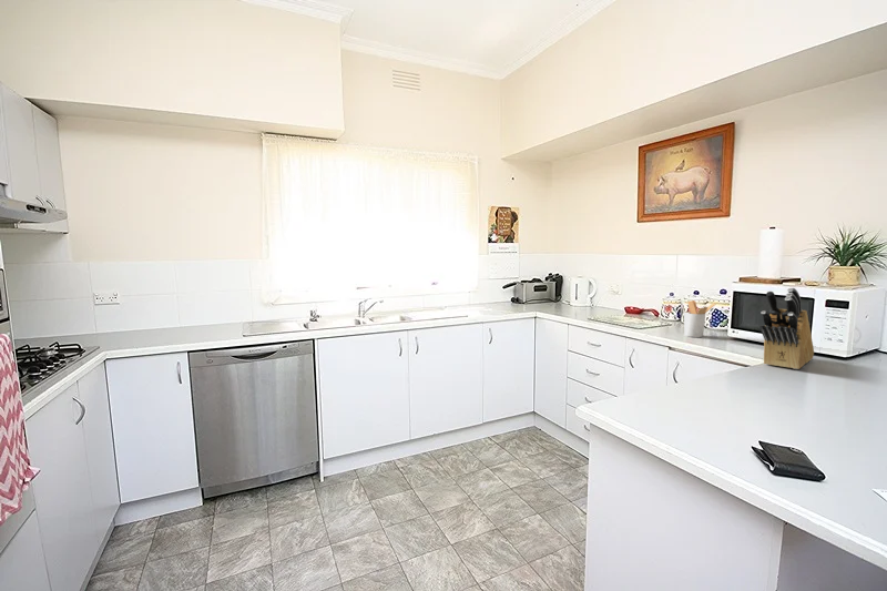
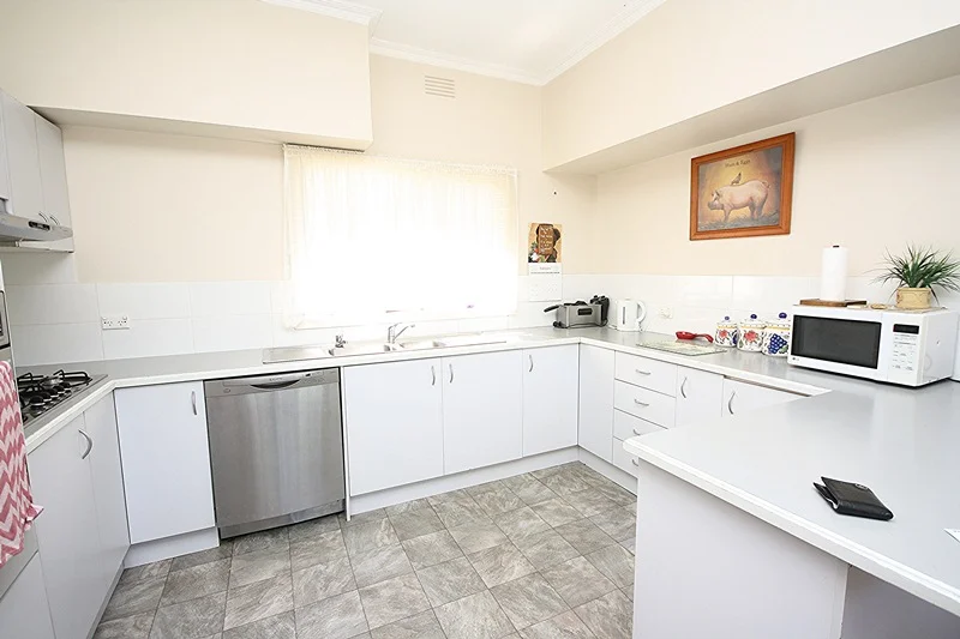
- utensil holder [683,299,716,338]
- knife block [758,286,815,370]
